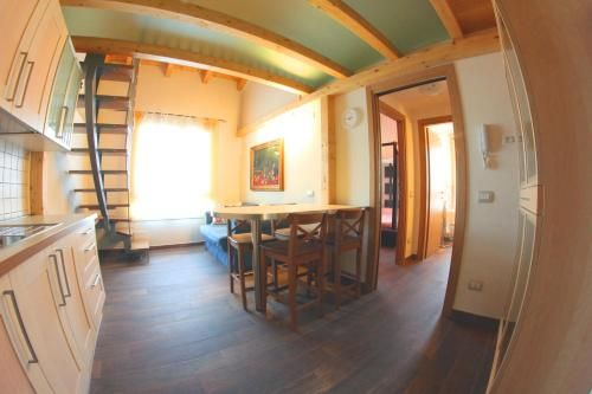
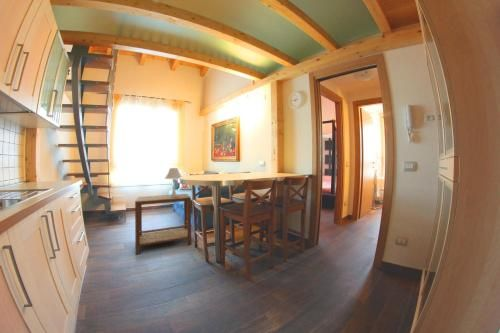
+ table lamp [164,167,183,197]
+ side table [134,193,192,255]
